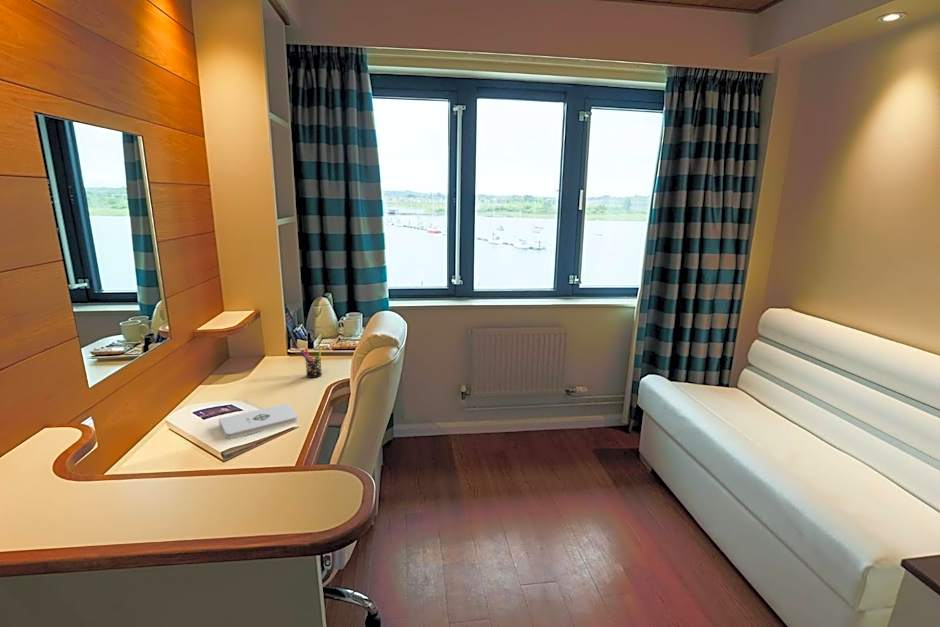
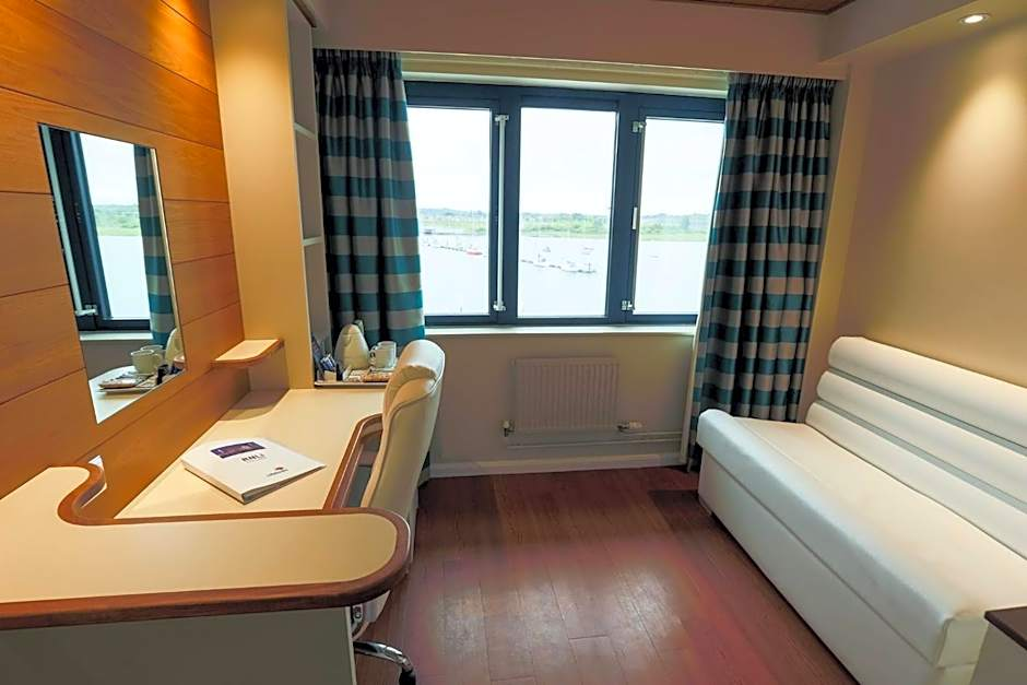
- pen holder [300,346,323,379]
- notepad [218,402,299,440]
